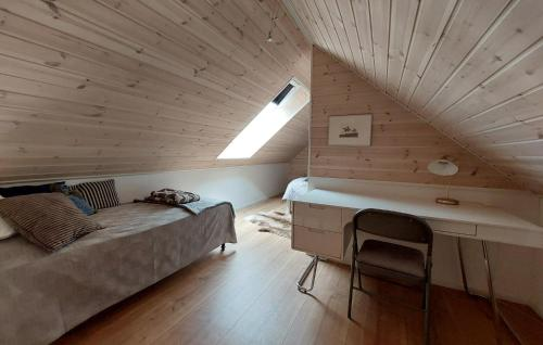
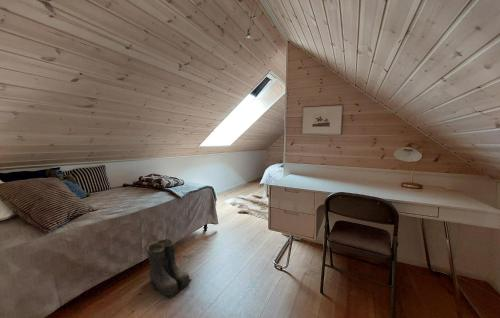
+ boots [145,238,193,298]
